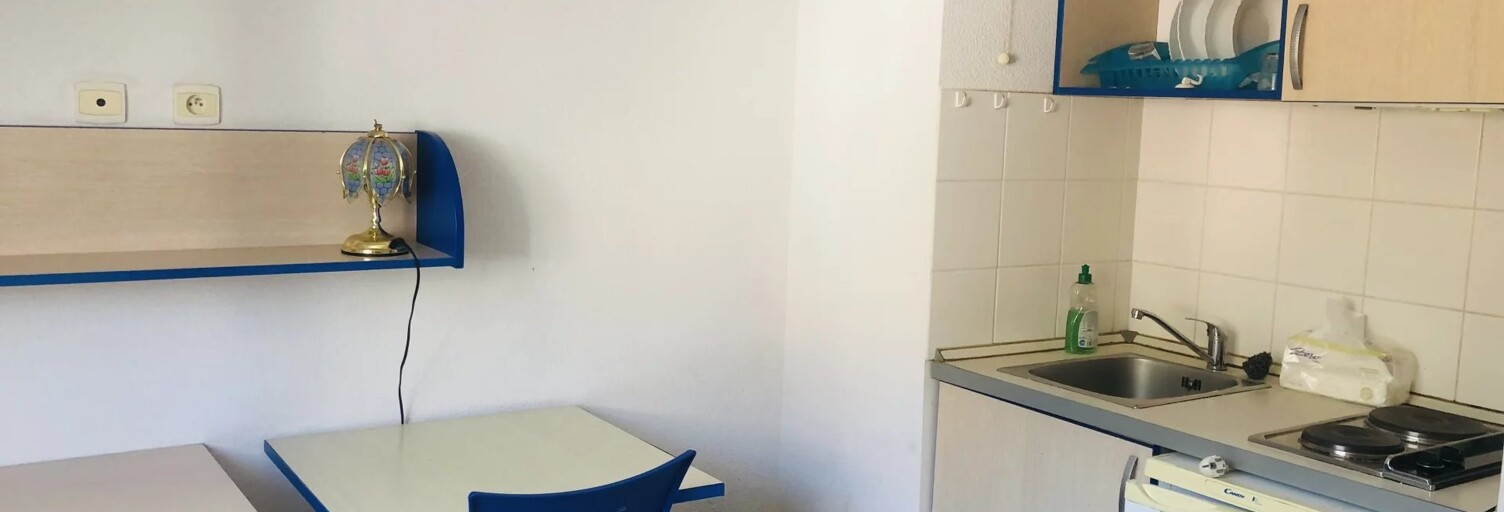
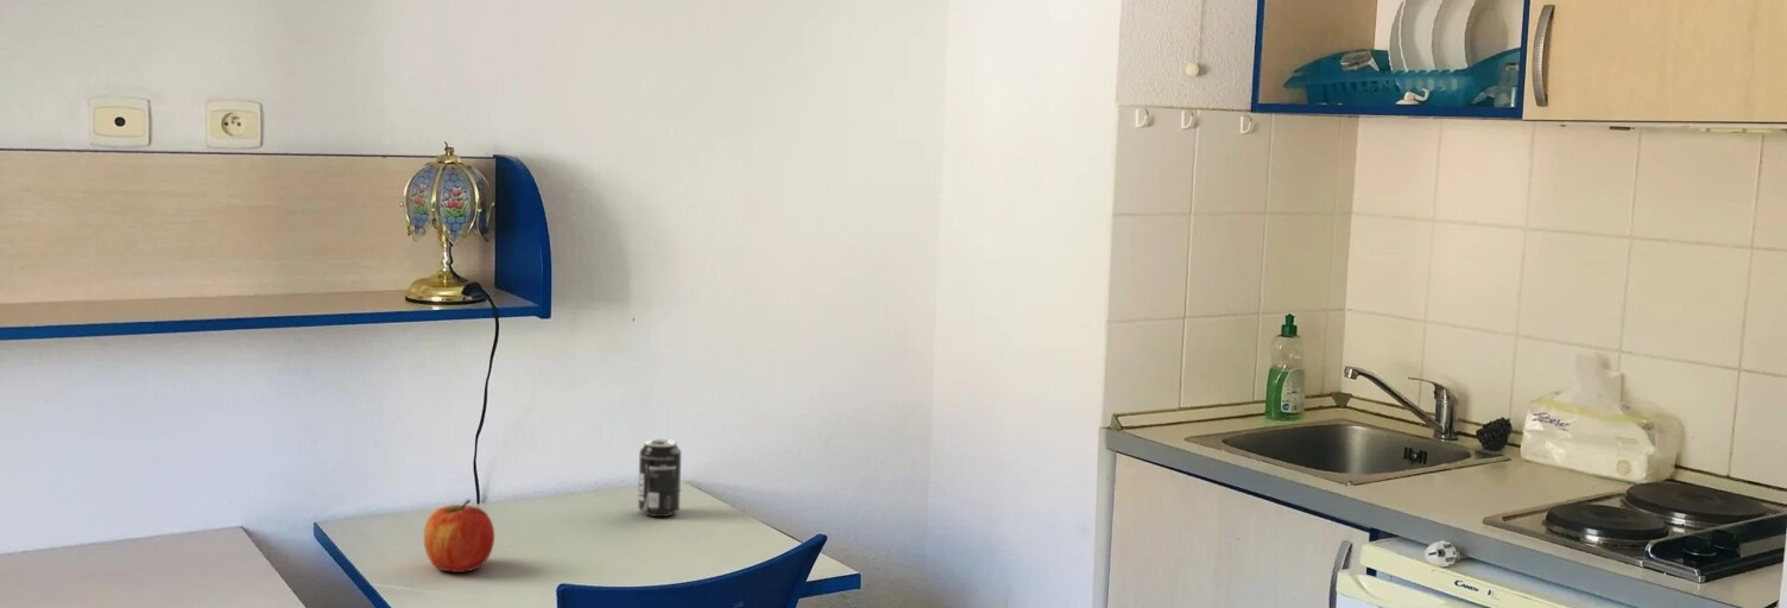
+ apple [423,499,495,574]
+ beverage can [637,438,682,518]
